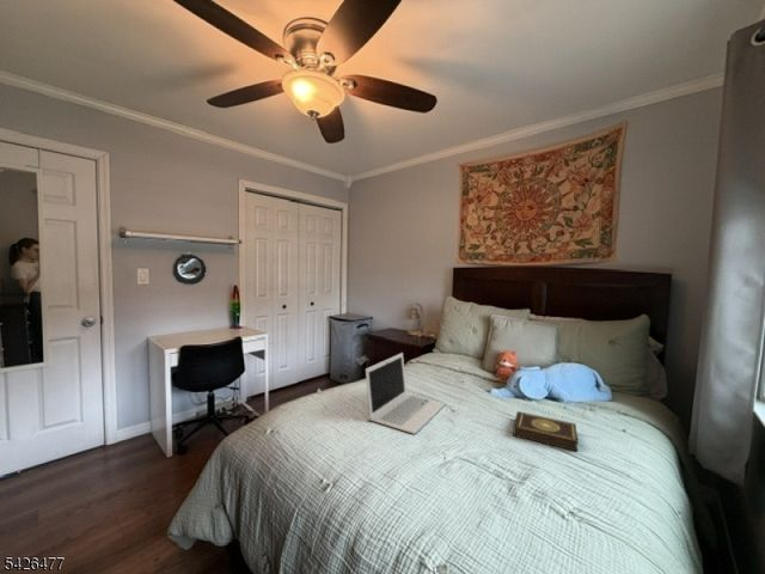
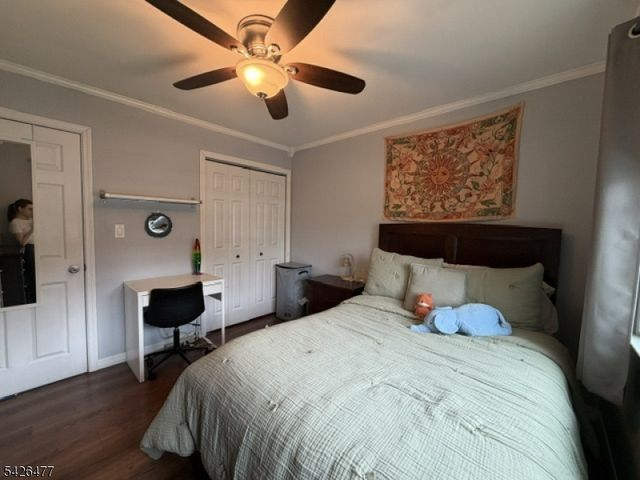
- book [512,410,580,453]
- laptop [365,352,446,435]
